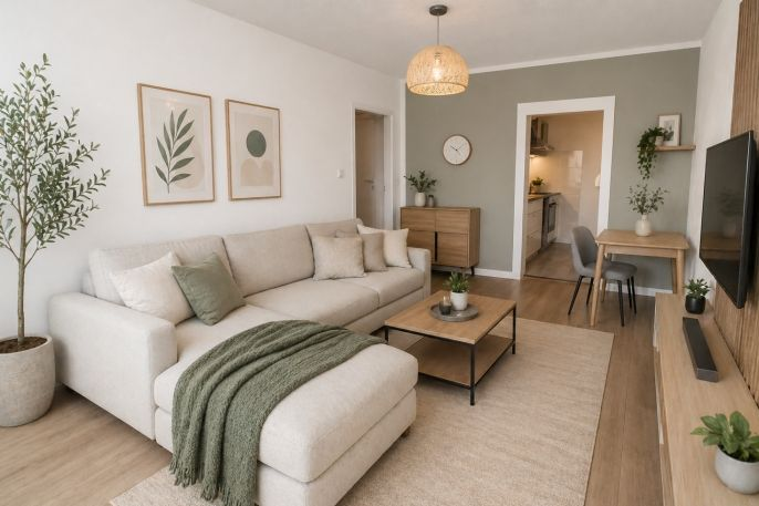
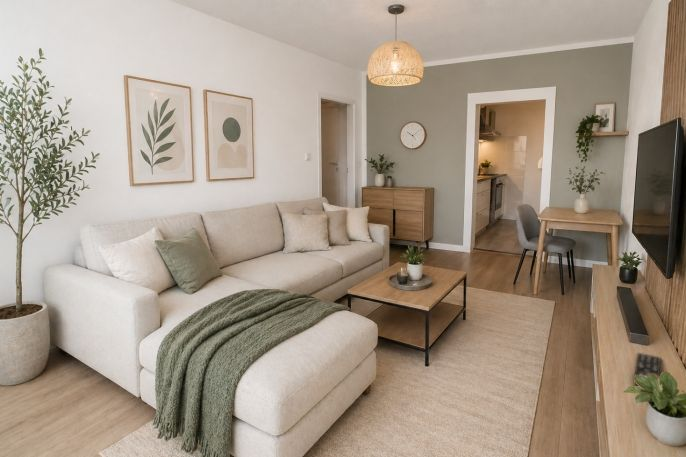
+ remote control [632,352,662,386]
